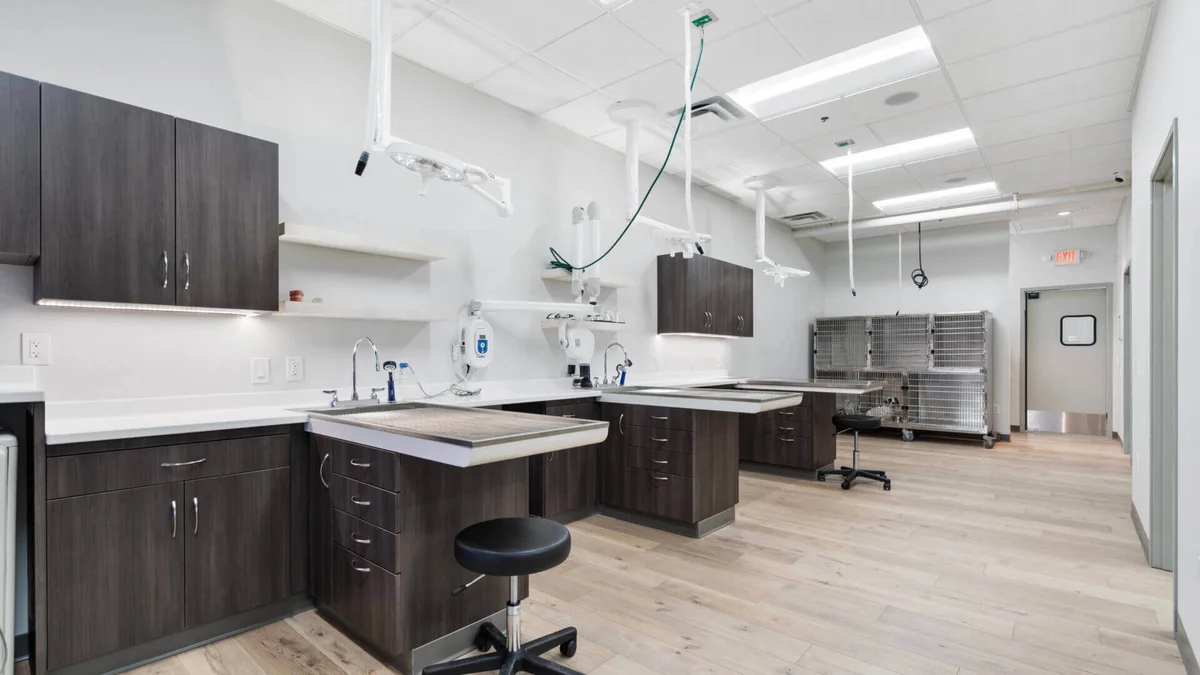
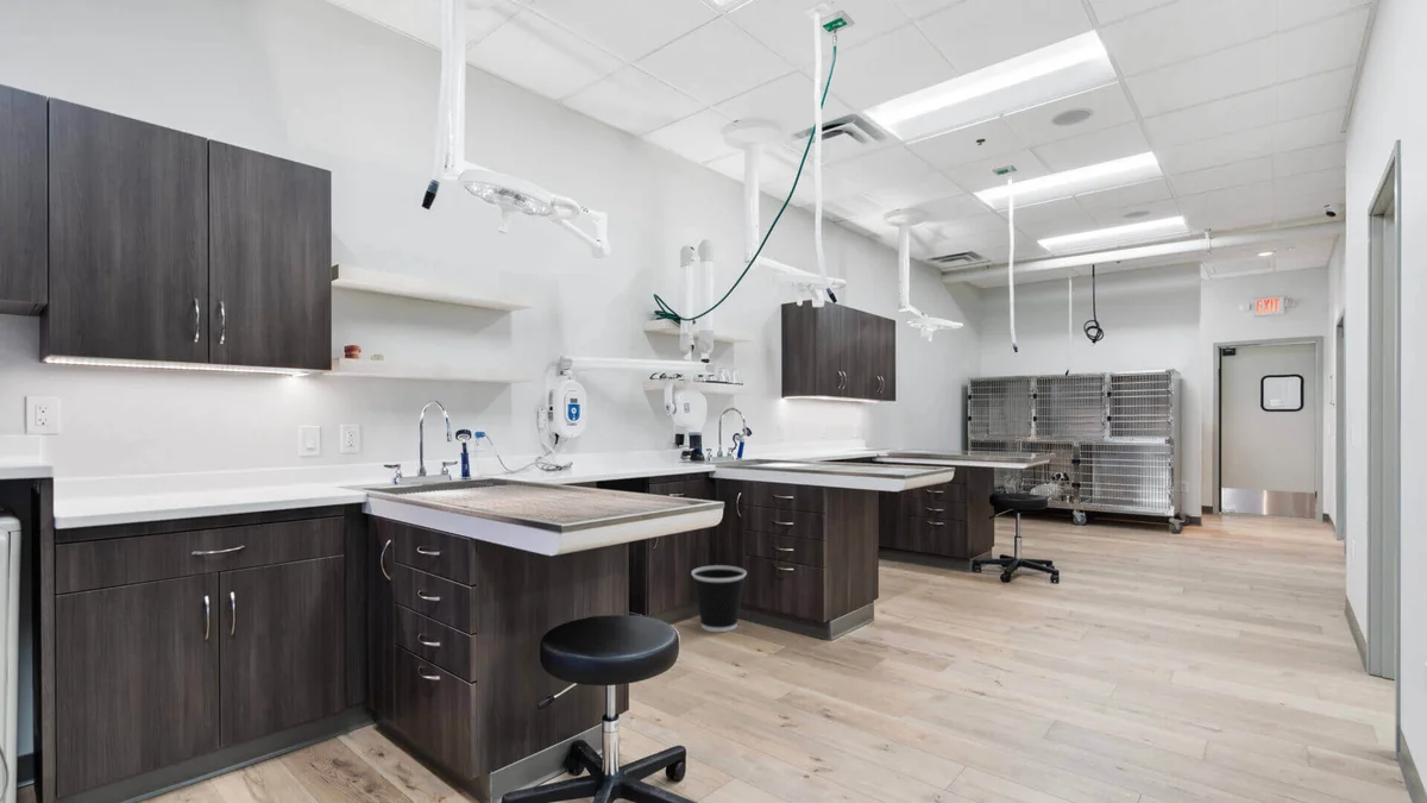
+ wastebasket [691,564,748,633]
